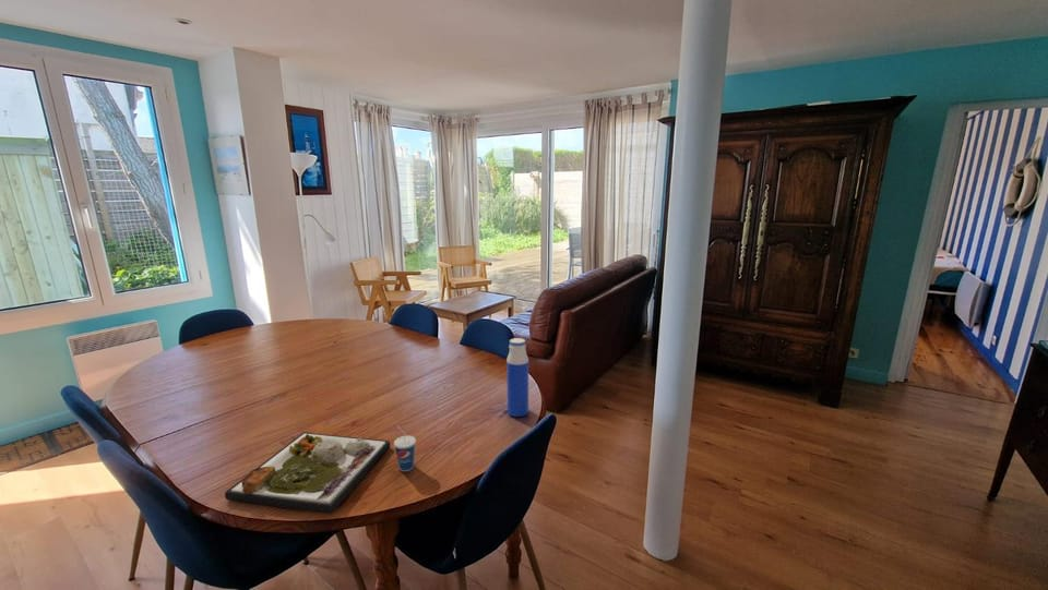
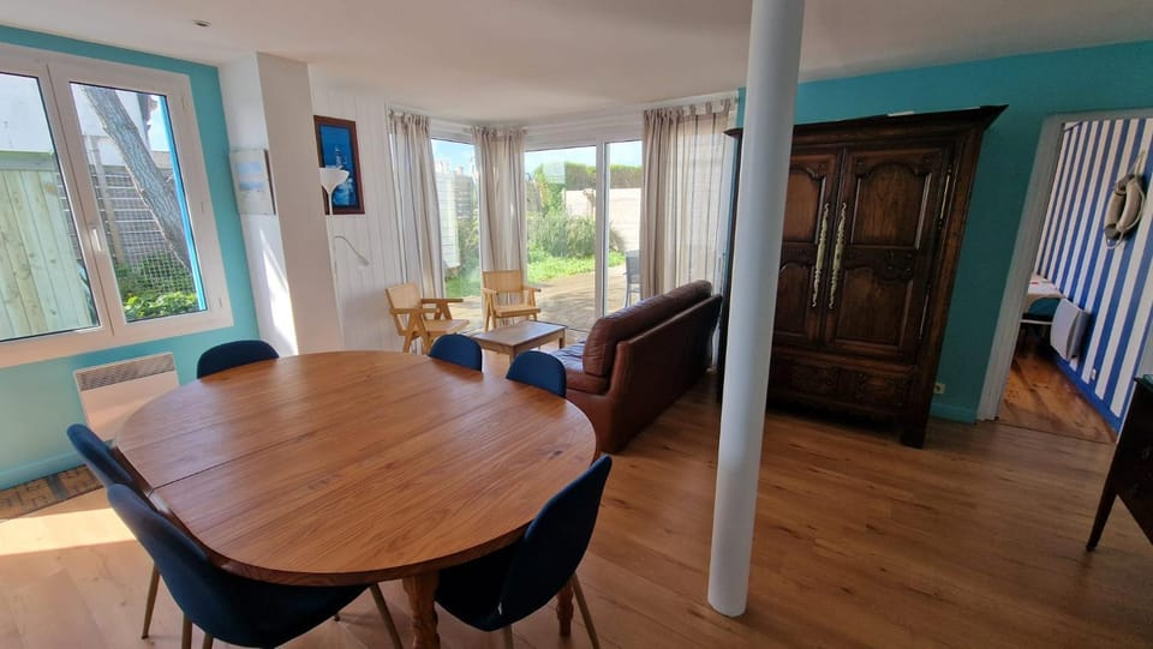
- cup [393,425,417,472]
- water bottle [505,337,529,418]
- dinner plate [224,432,391,515]
